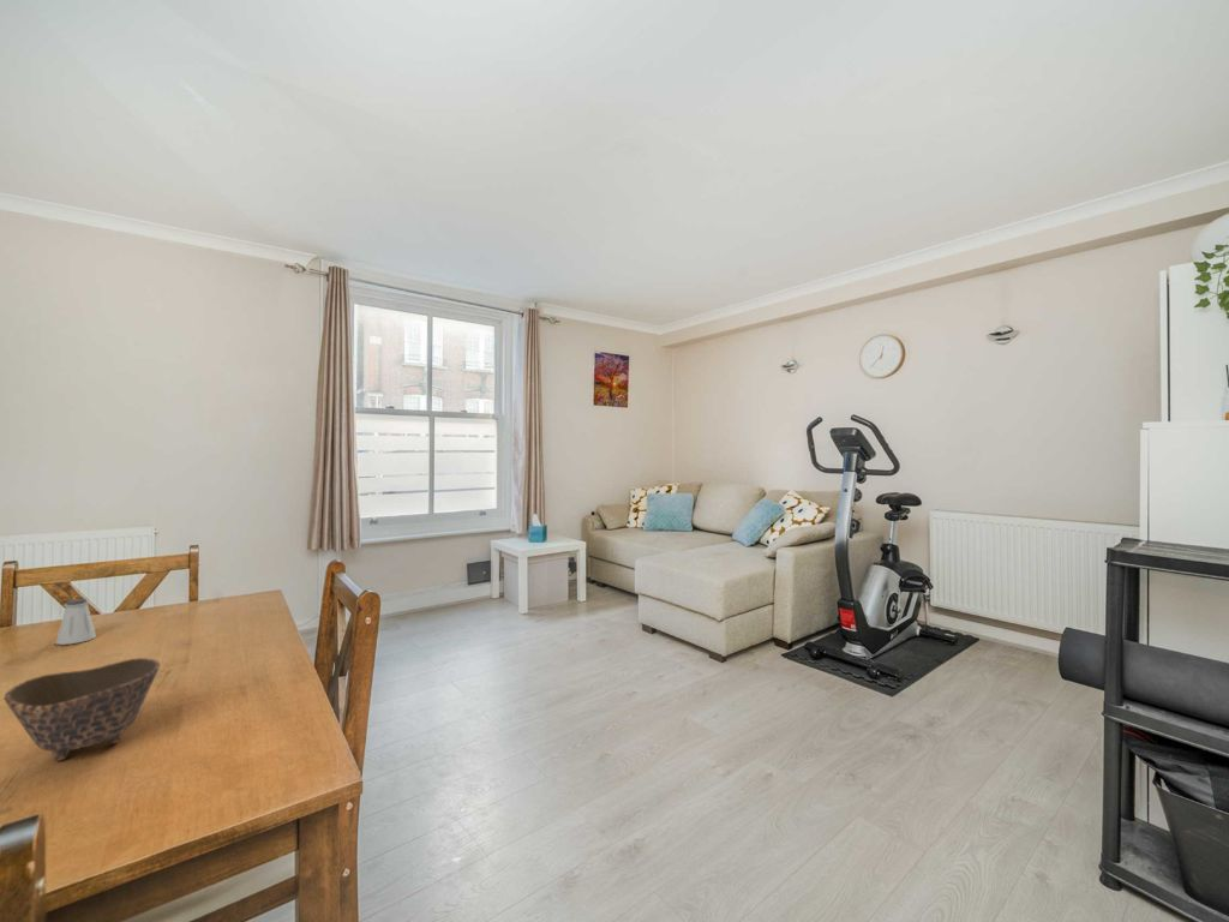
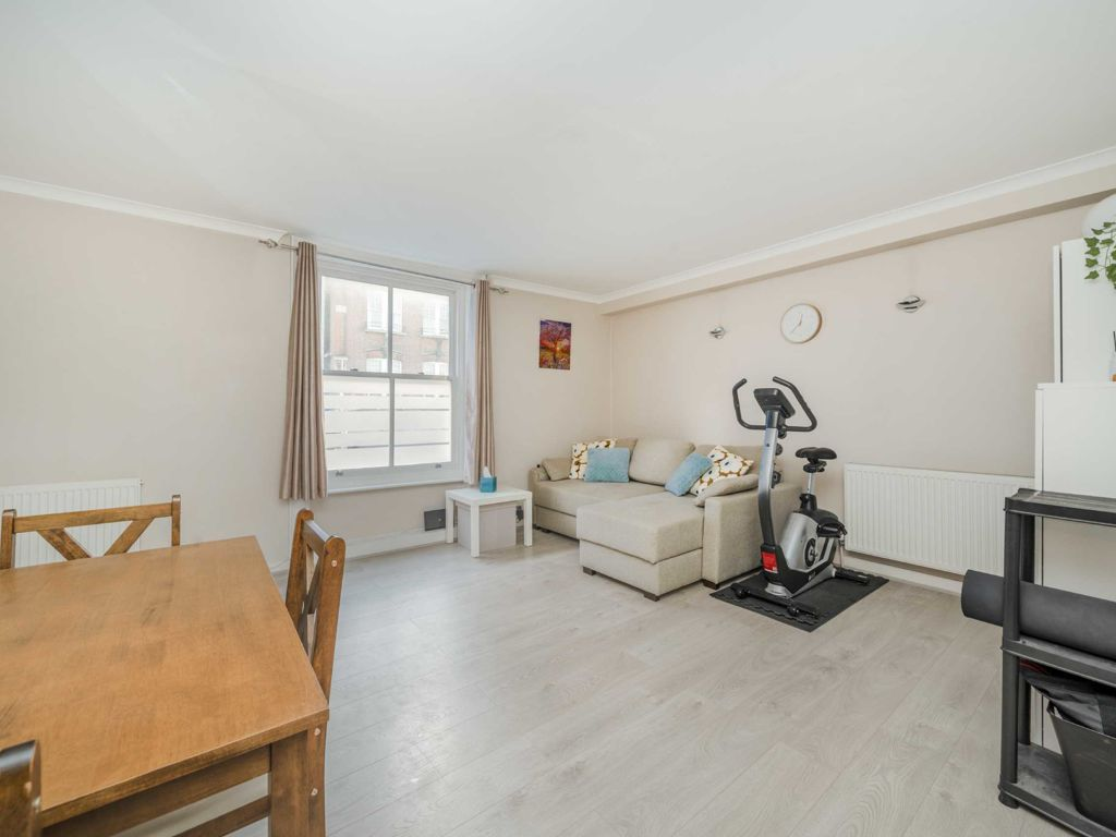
- saltshaker [55,598,97,646]
- bowl [4,657,161,762]
